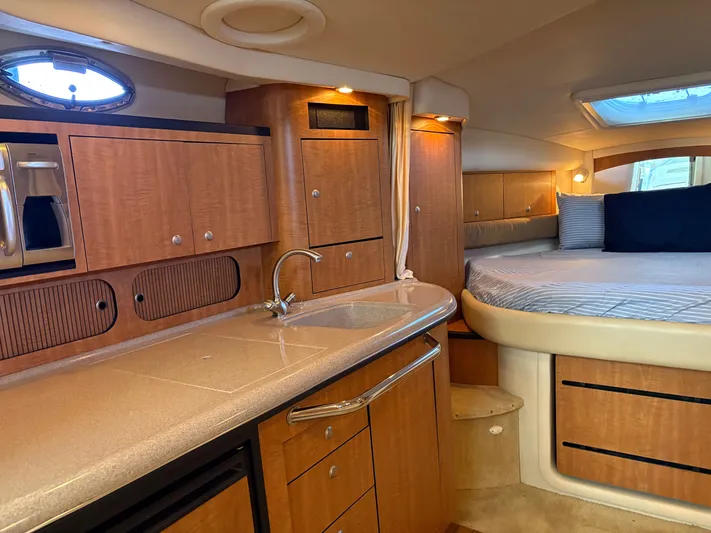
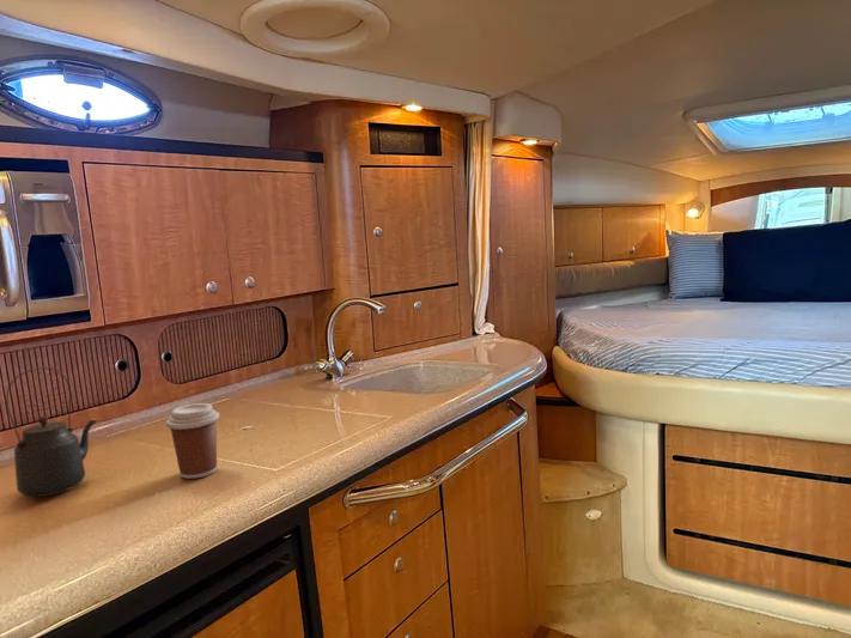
+ coffee cup [165,402,220,480]
+ kettle [5,366,98,498]
